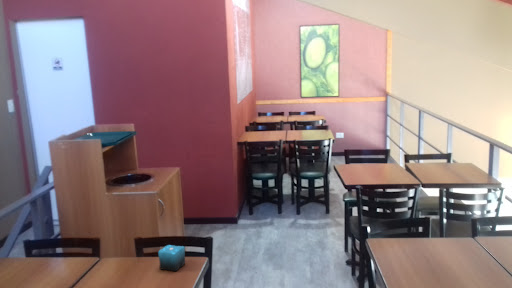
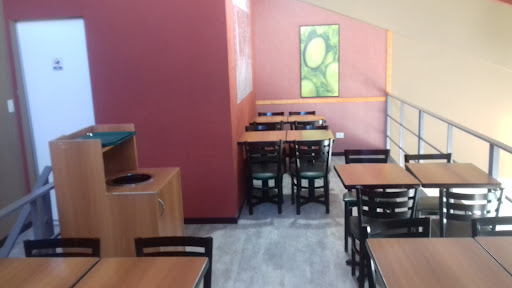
- candle [157,244,186,272]
